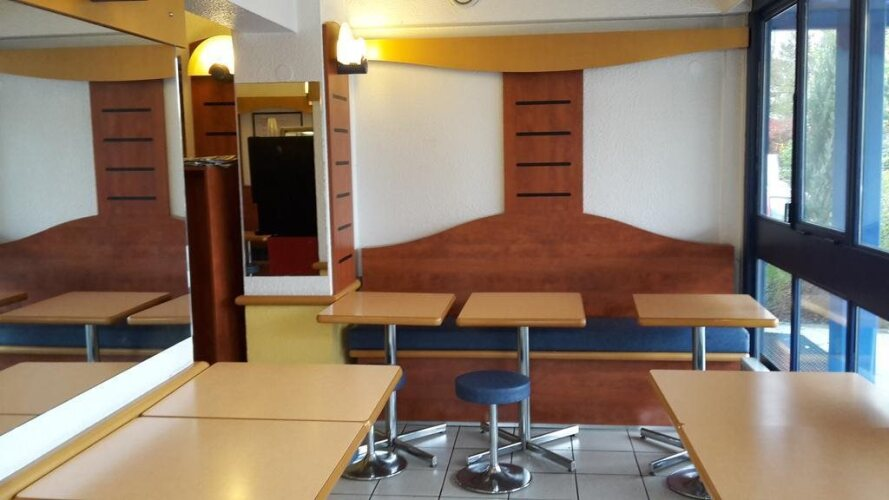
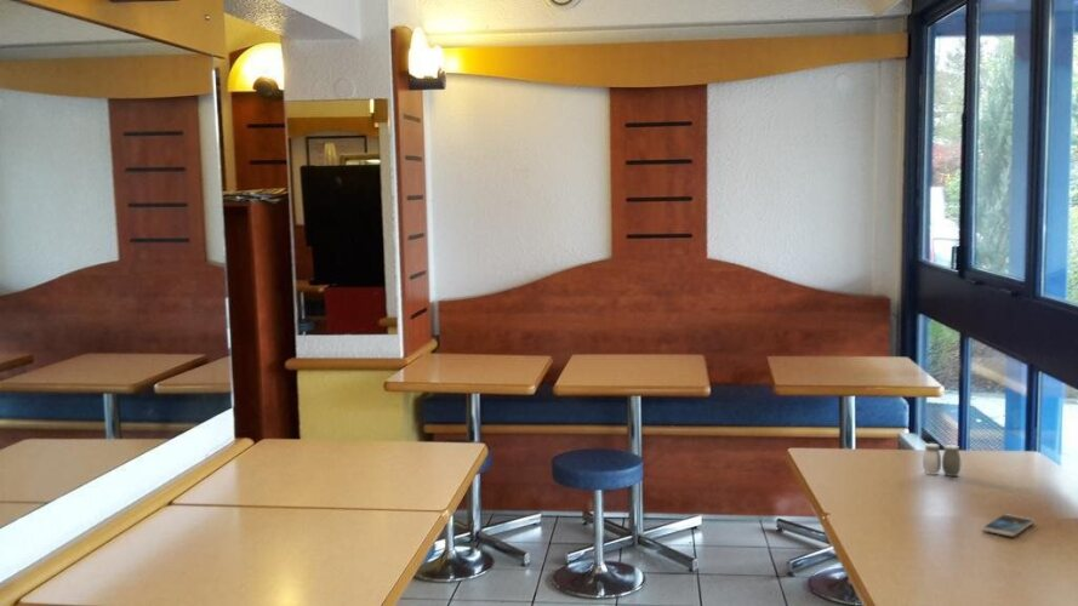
+ smartphone [981,513,1036,537]
+ salt and pepper shaker [922,442,962,478]
